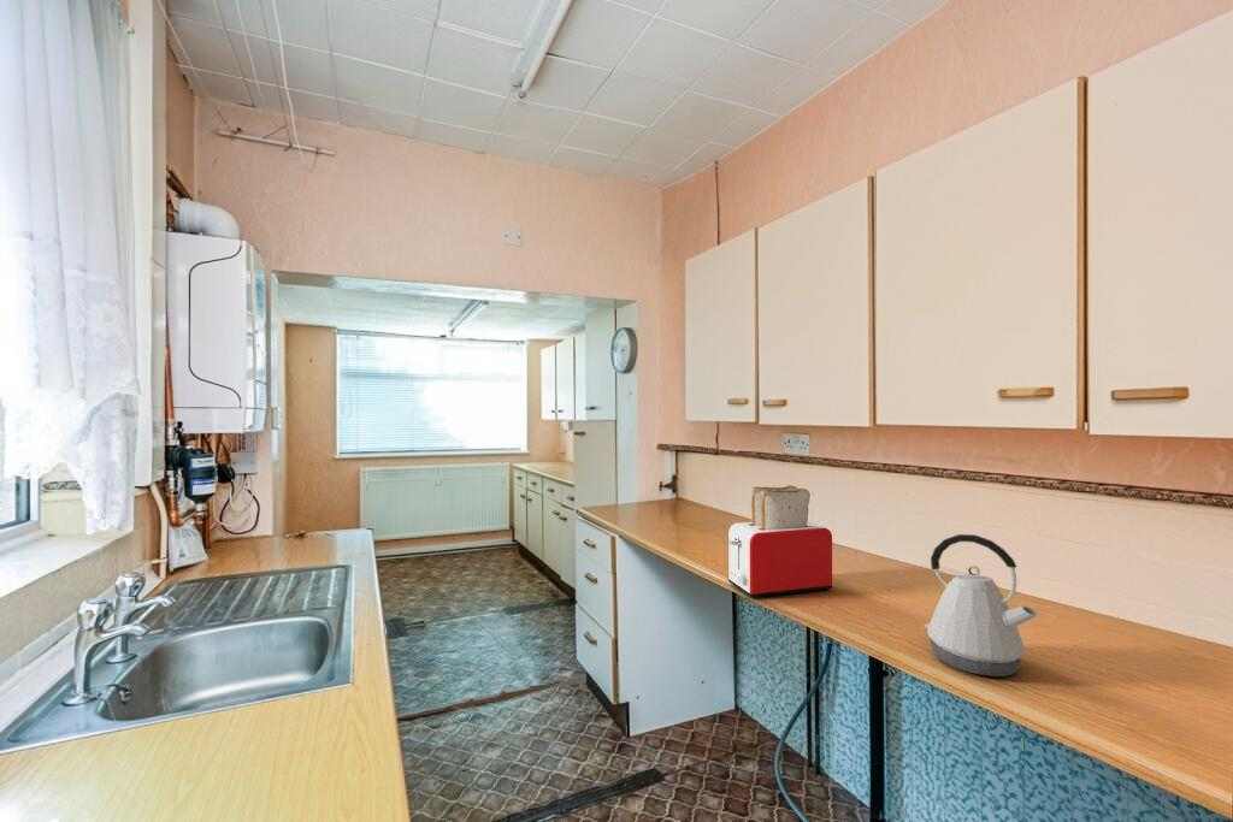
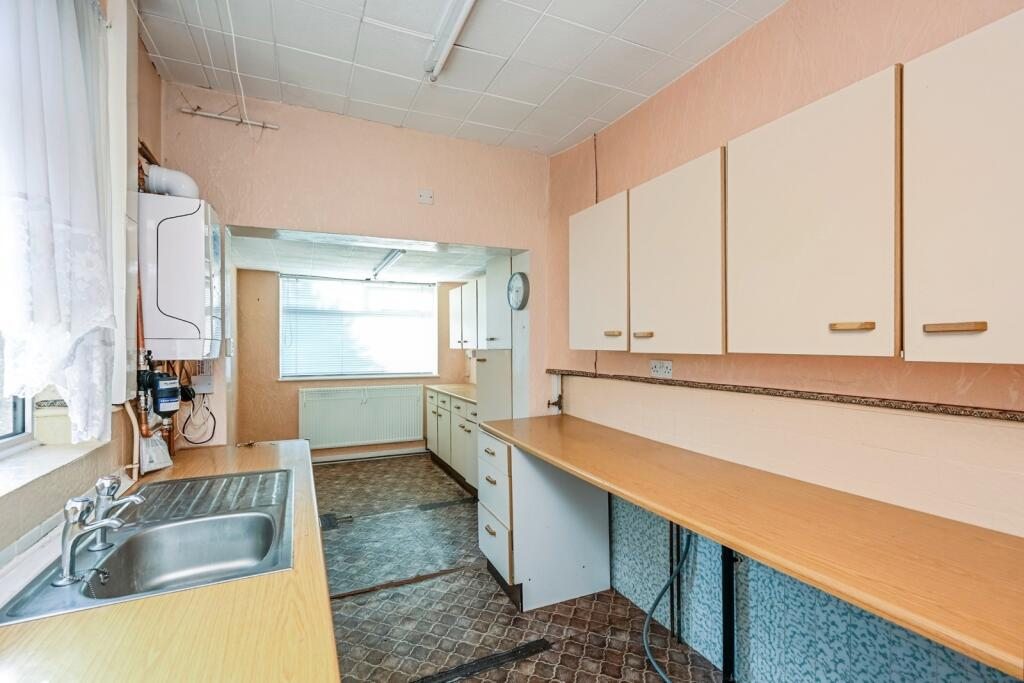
- toaster [727,484,833,599]
- kettle [924,533,1039,678]
